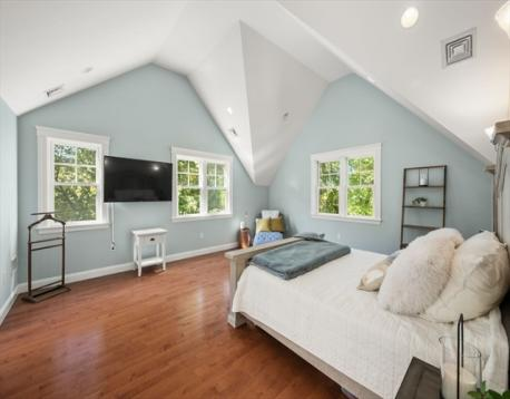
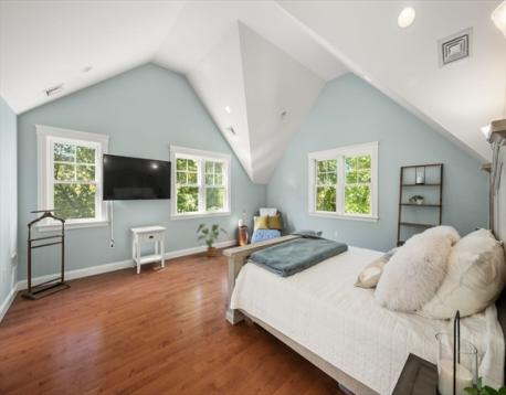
+ house plant [196,223,229,258]
